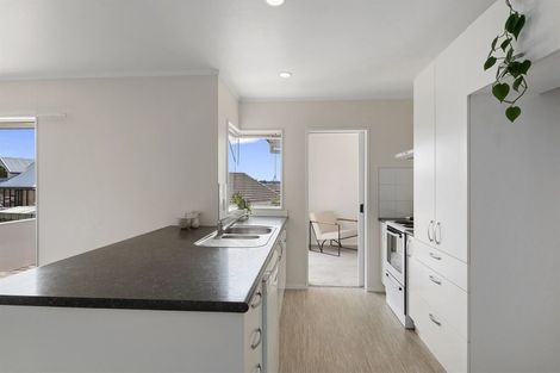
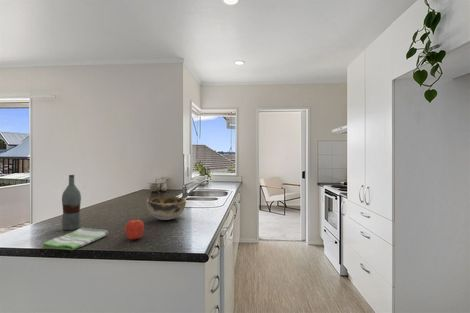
+ bottle [61,174,82,231]
+ decorative bowl [146,196,187,221]
+ apple [124,217,145,241]
+ dish towel [41,227,109,251]
